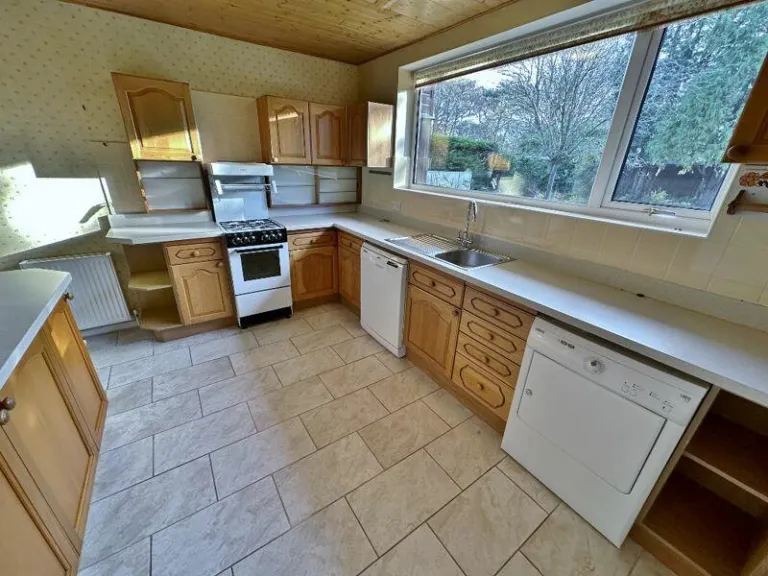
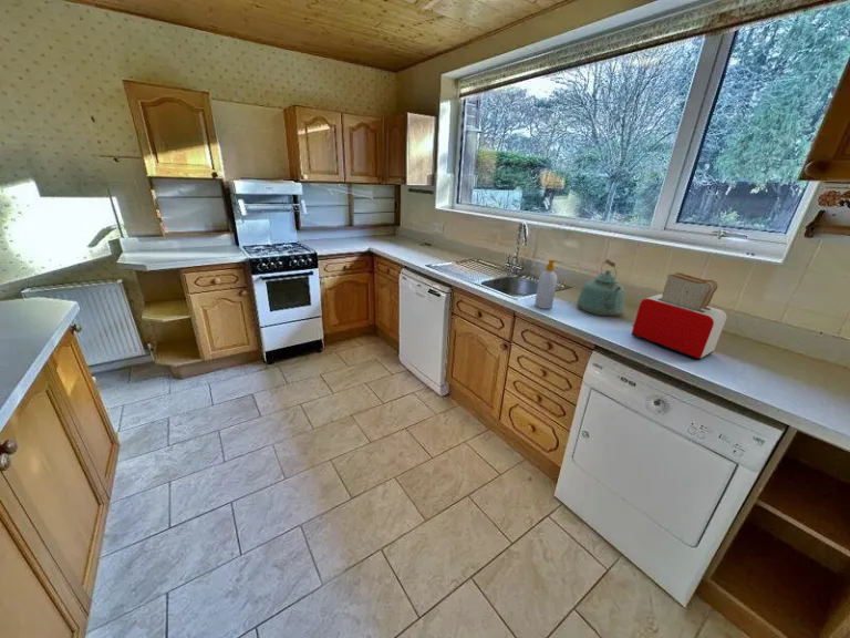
+ toaster [630,271,728,361]
+ soap bottle [533,258,562,310]
+ kettle [577,258,626,317]
